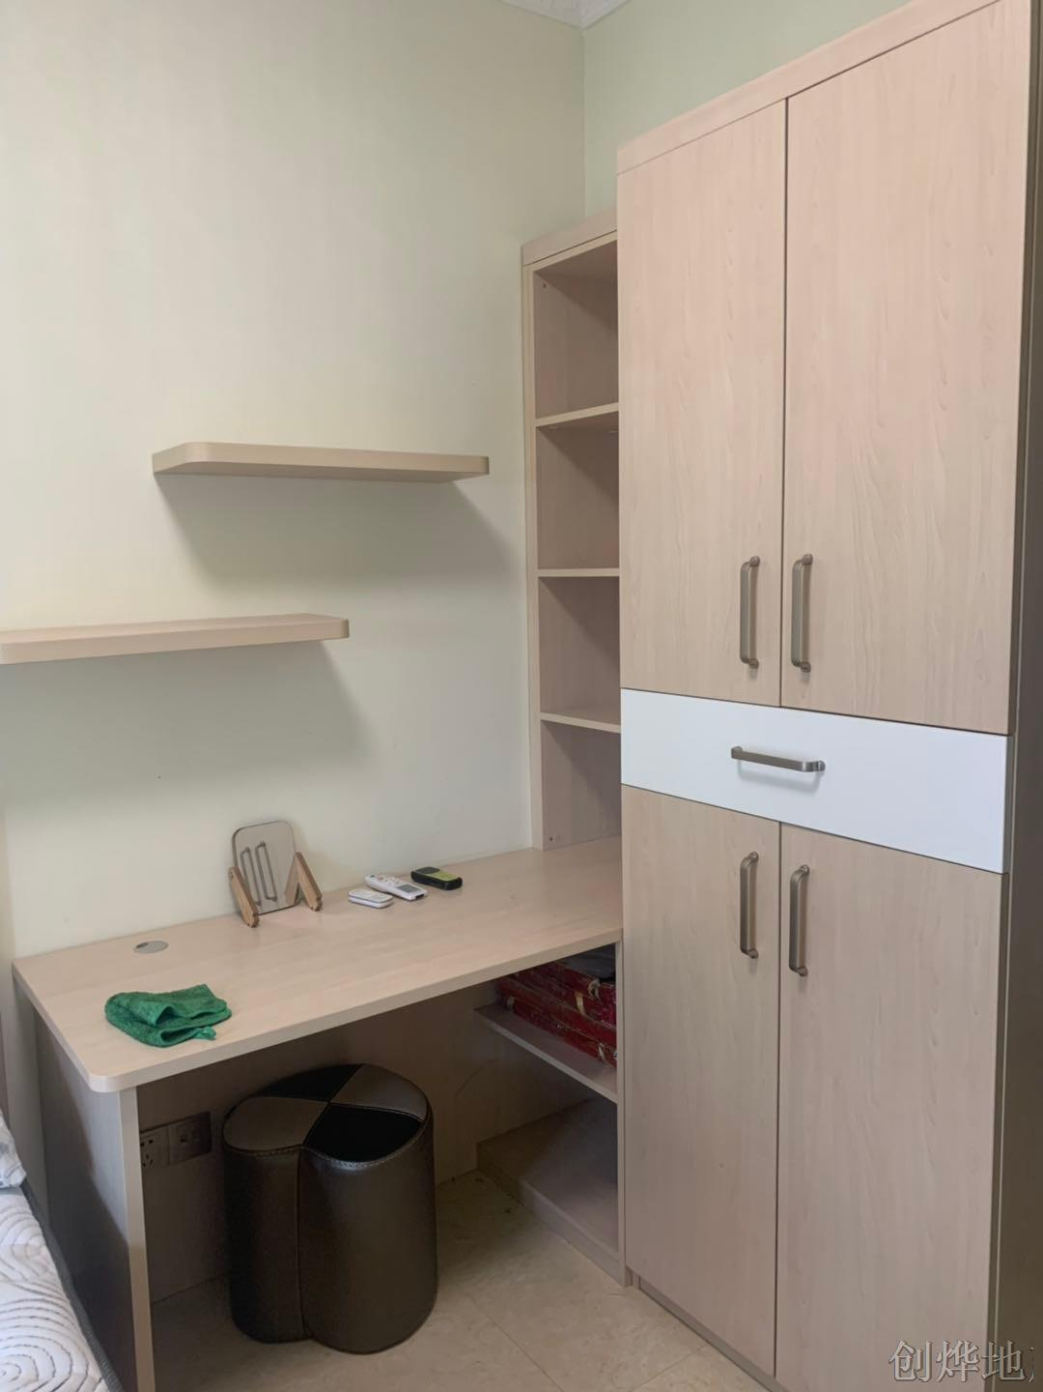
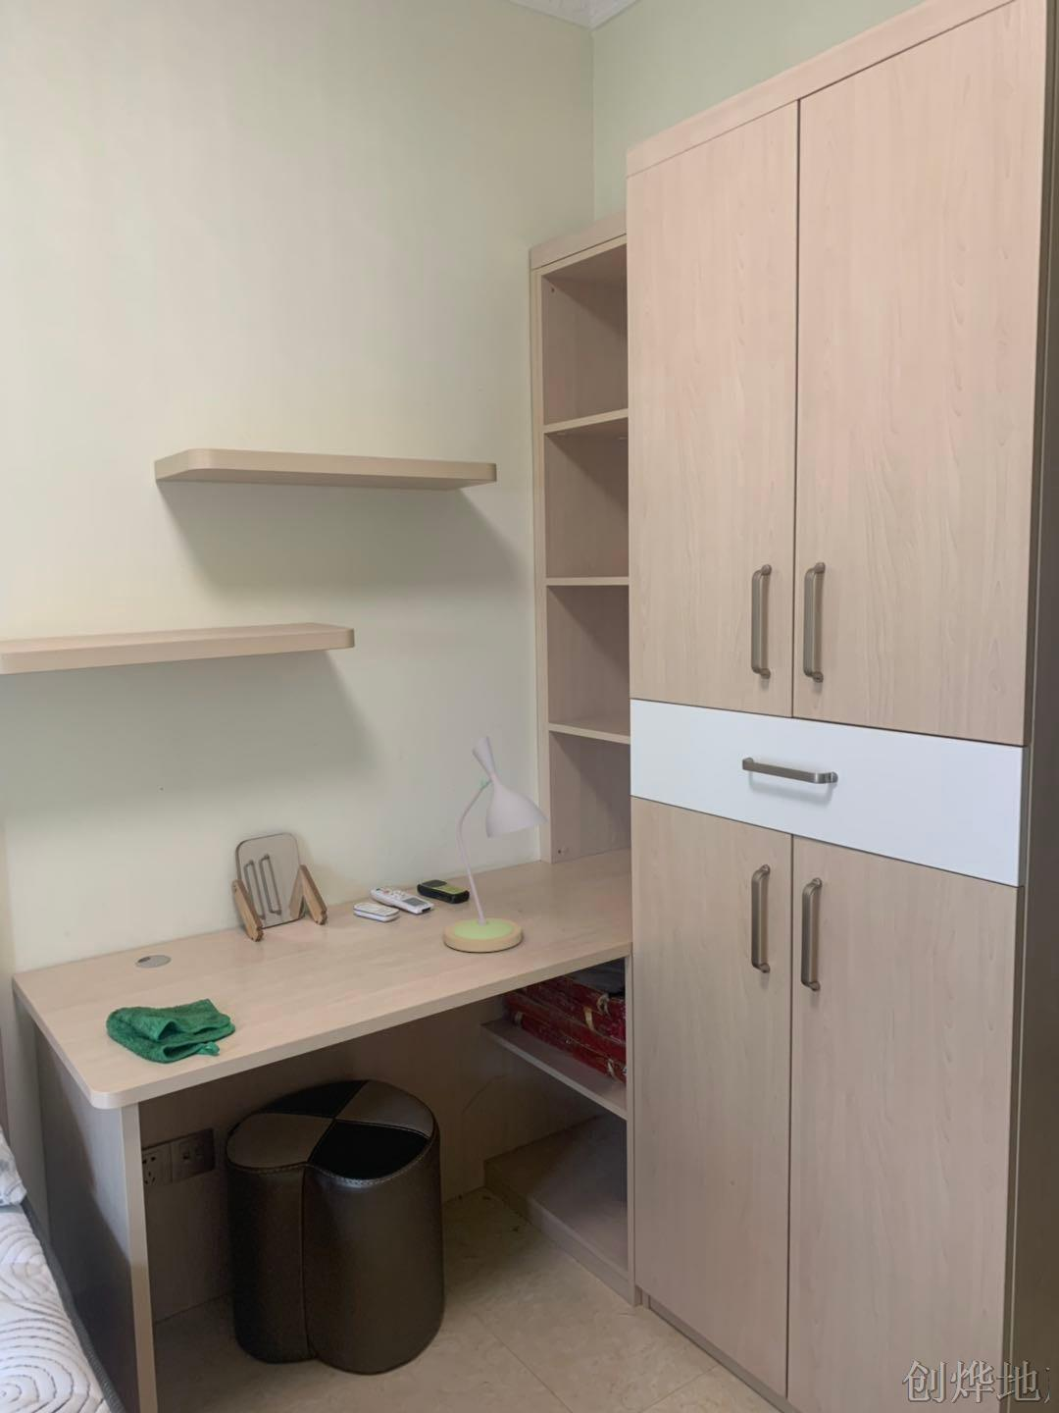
+ desk lamp [443,735,550,952]
